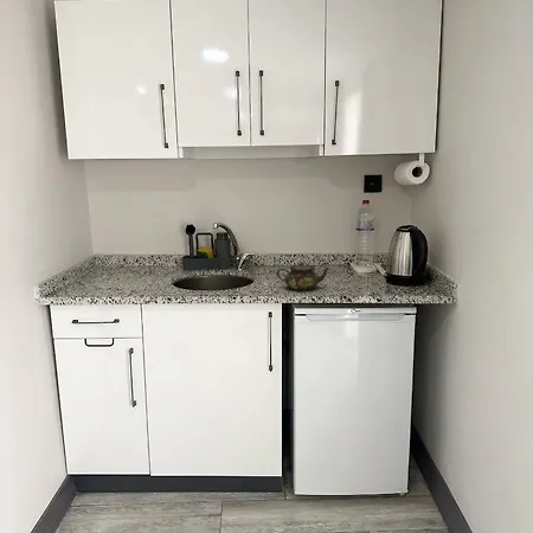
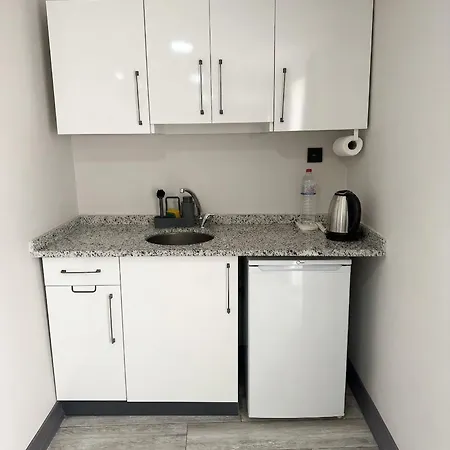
- teapot [275,261,330,291]
